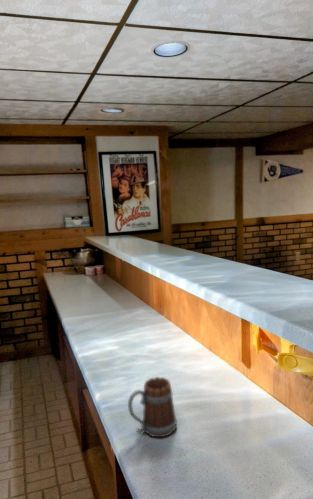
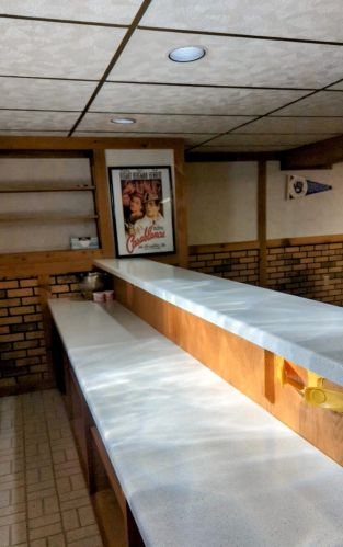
- beer mug [127,376,178,438]
